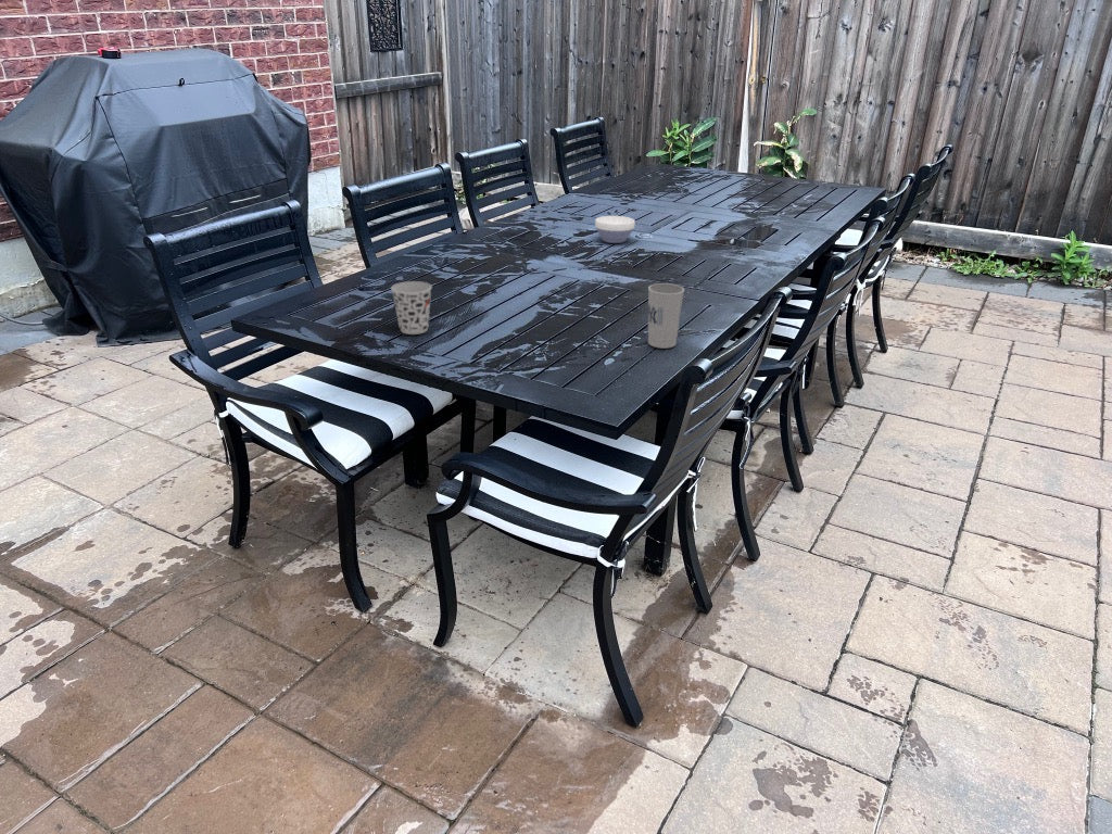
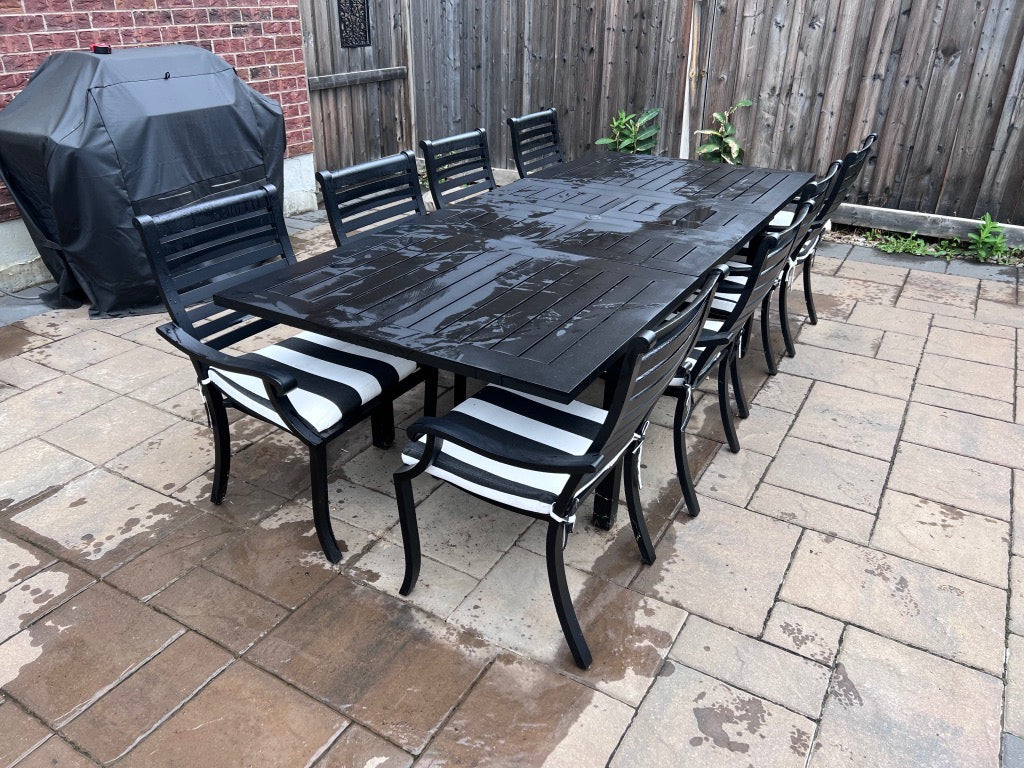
- cup [647,282,685,350]
- cup [390,280,433,336]
- bowl [594,215,636,244]
